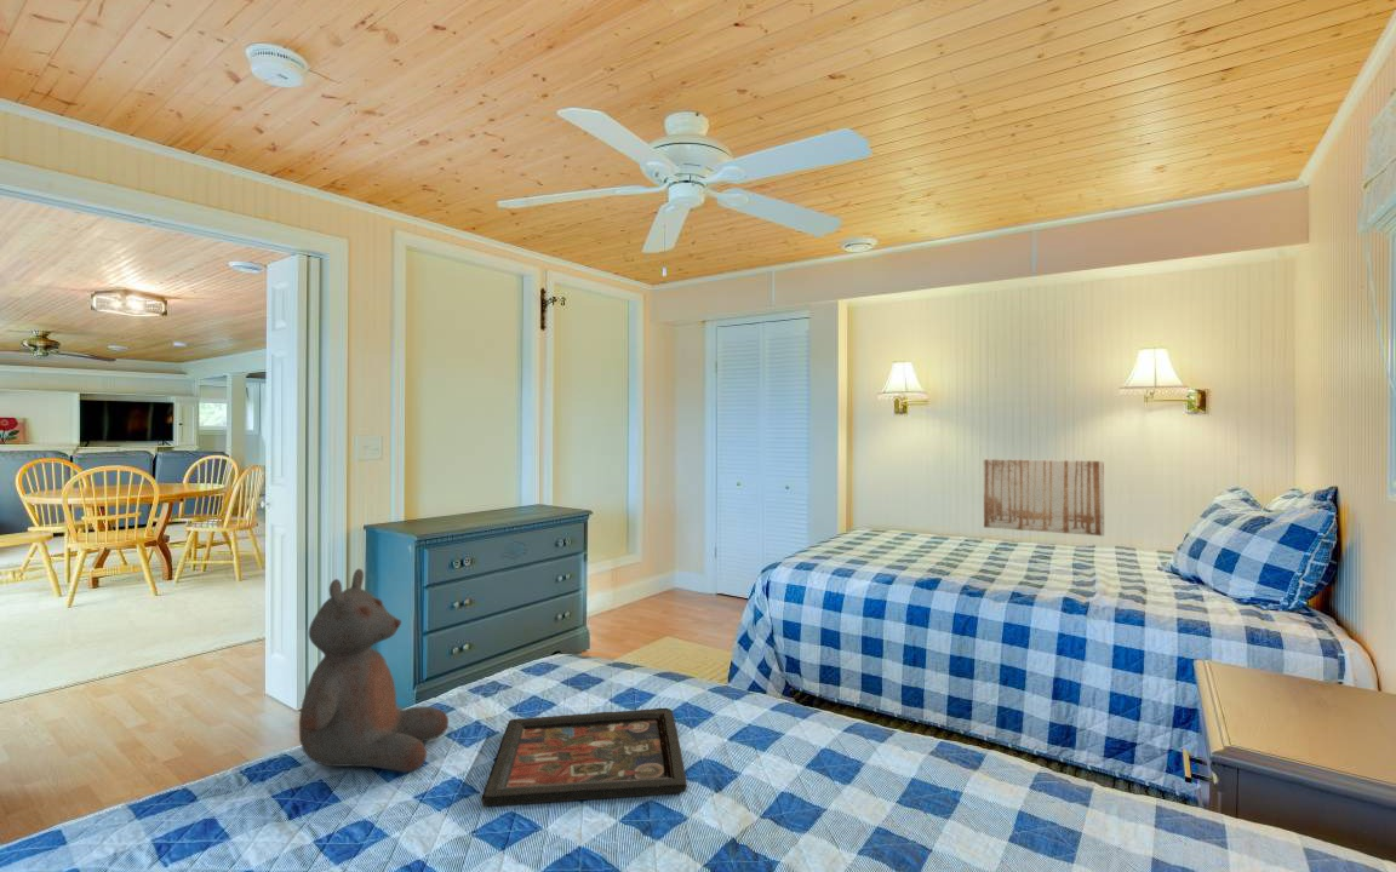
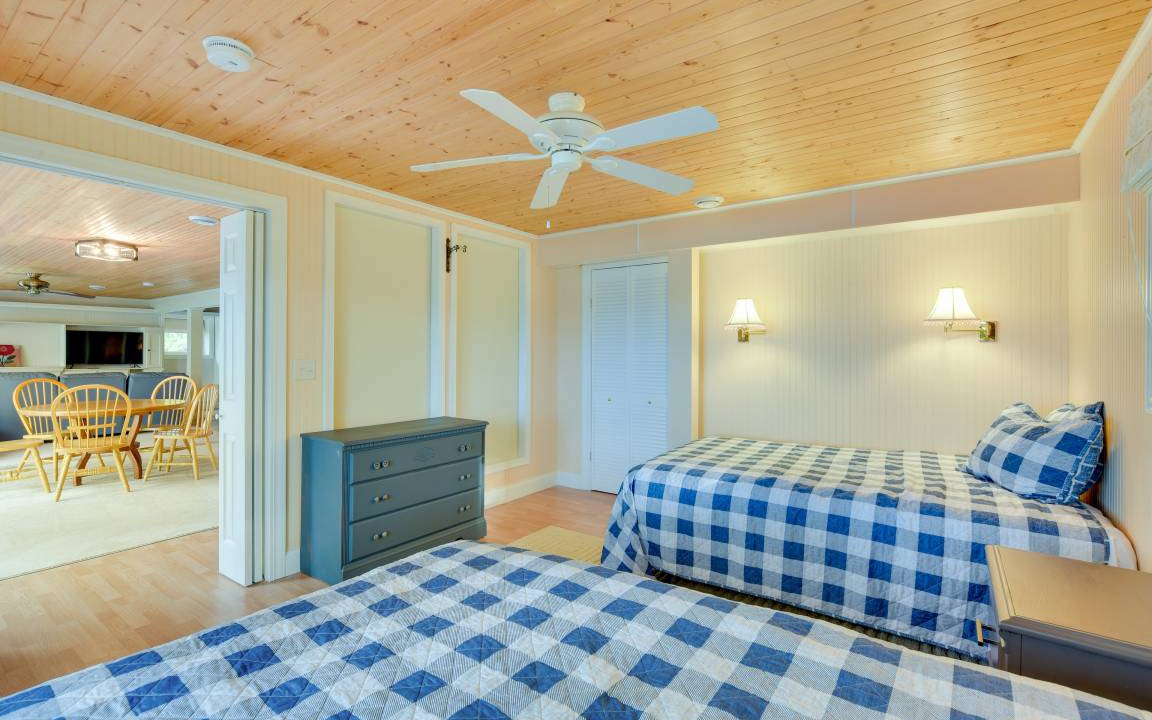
- wall art [983,458,1105,538]
- decorative tray [481,707,688,807]
- teddy bear [298,568,450,773]
